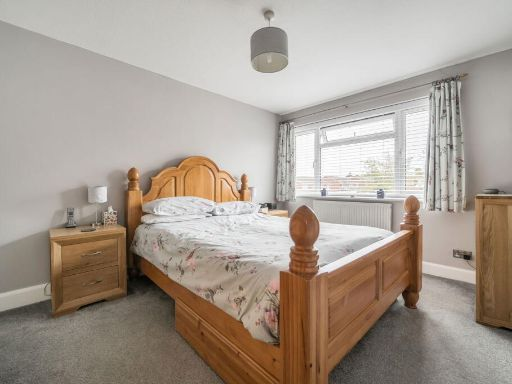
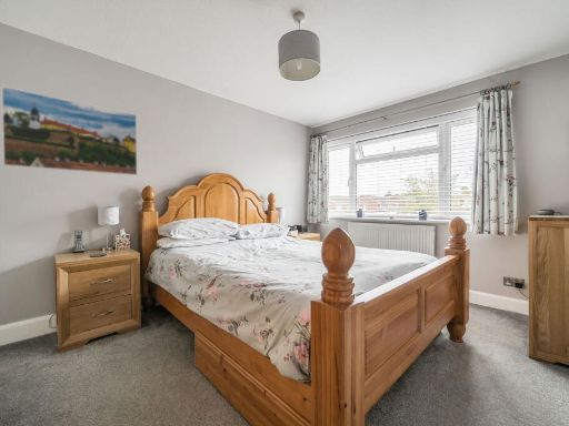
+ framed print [0,85,138,176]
